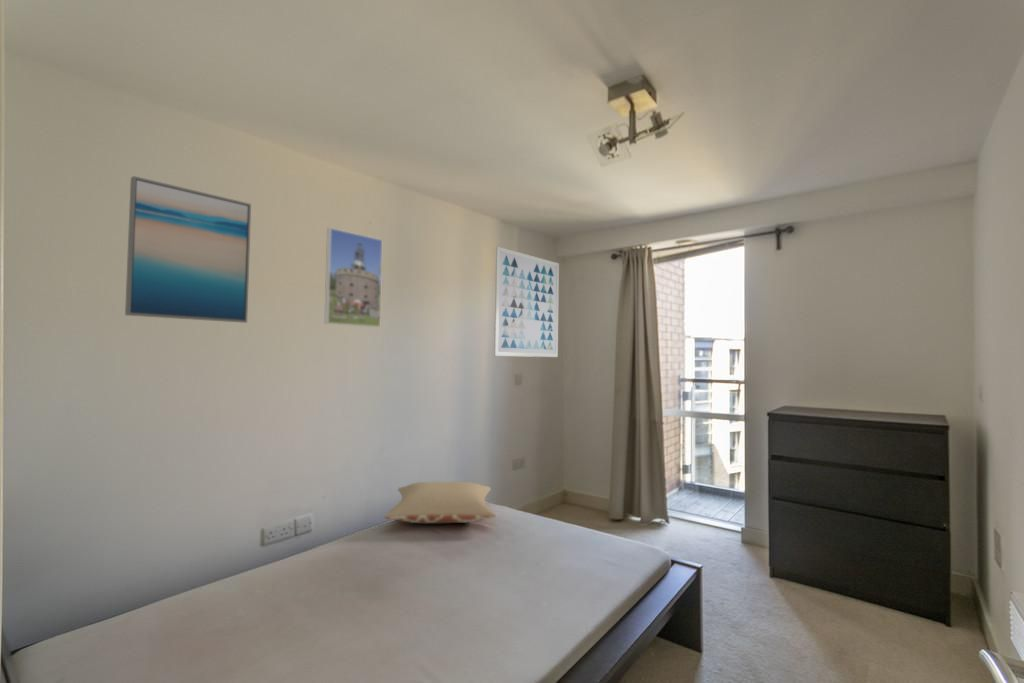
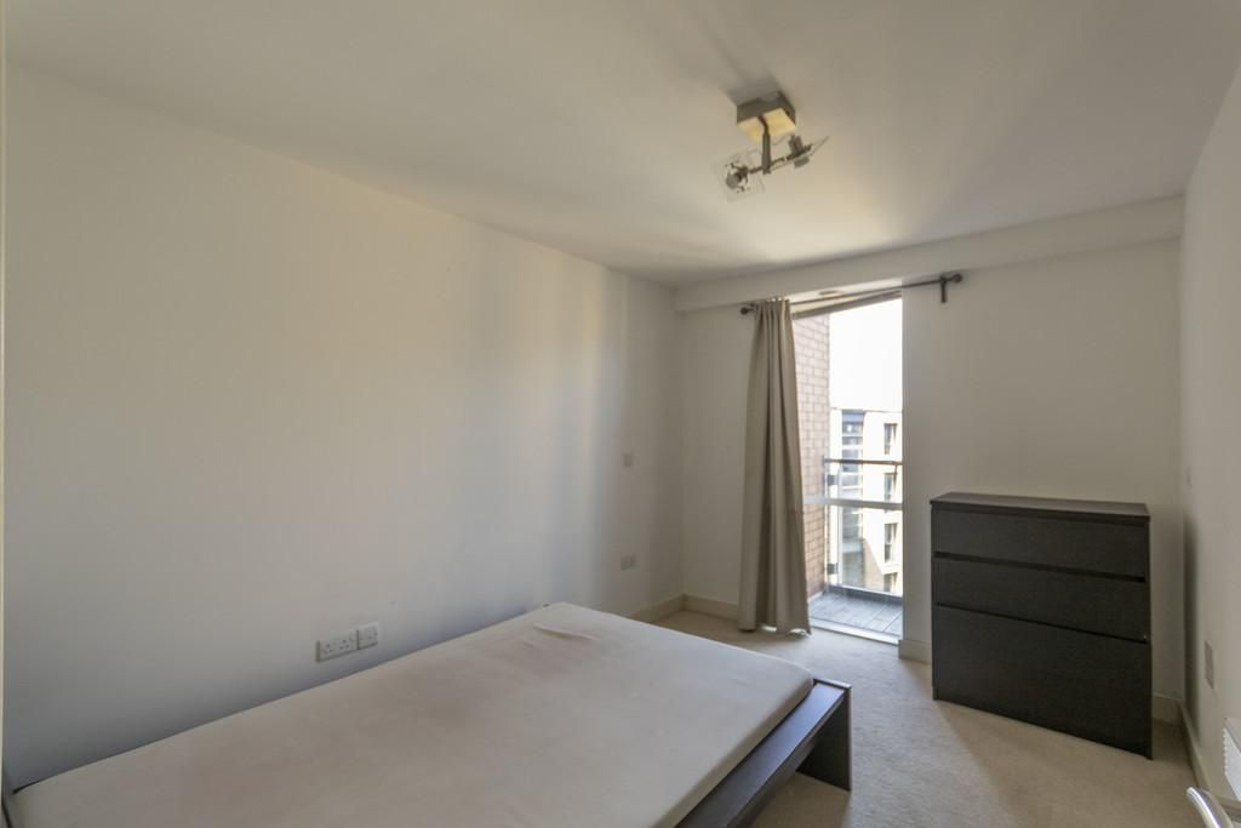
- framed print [324,227,383,328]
- pillow [383,481,497,524]
- wall art [124,175,252,324]
- wall art [493,246,560,358]
